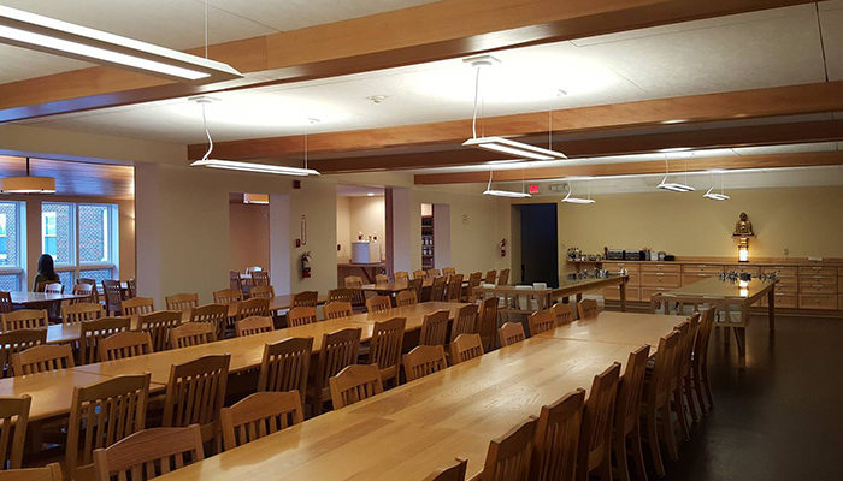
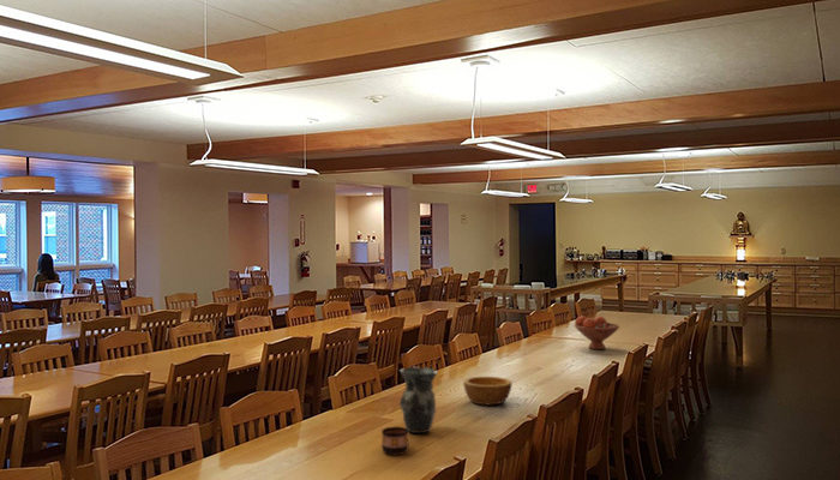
+ cup [380,426,409,456]
+ vase [398,366,439,434]
+ bowl [462,376,514,407]
+ fruit bowl [574,314,620,350]
